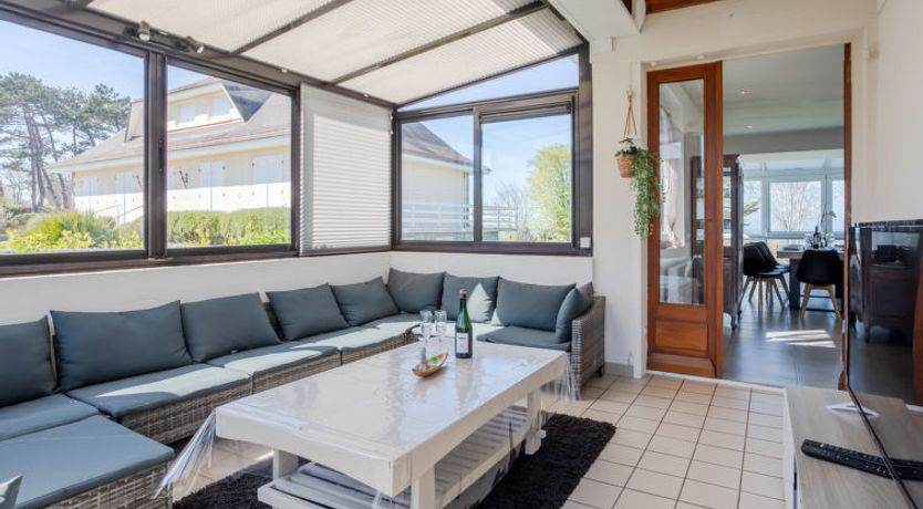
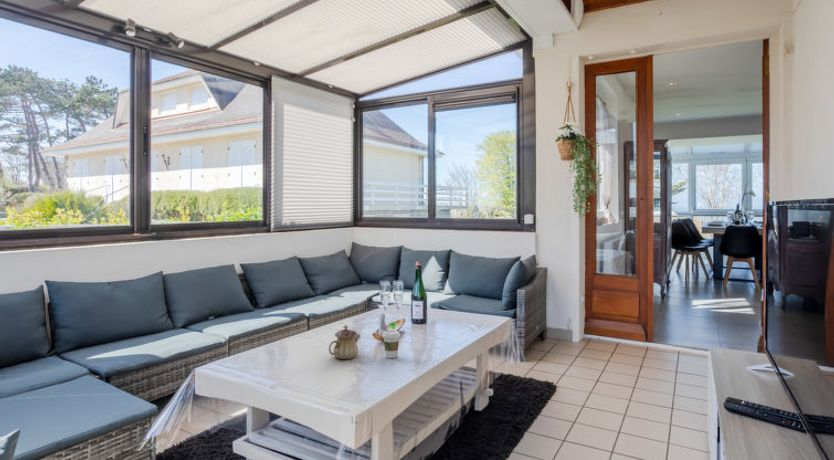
+ coffee cup [381,329,401,359]
+ teapot [328,324,362,360]
